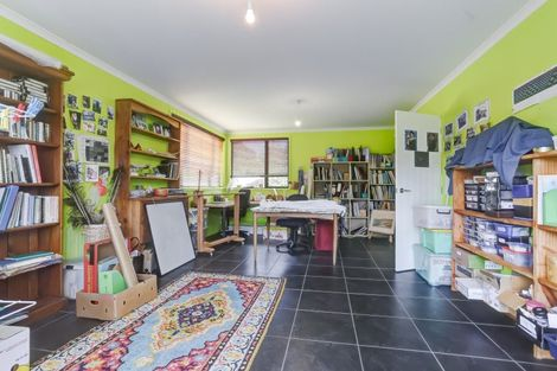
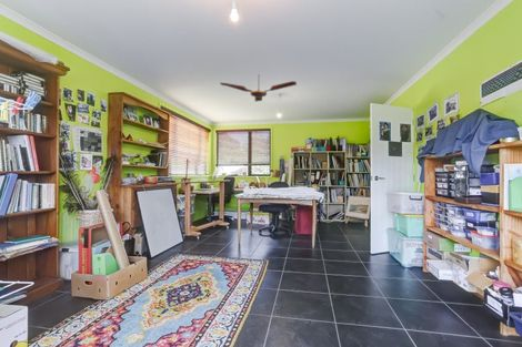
+ ceiling fan [219,73,298,103]
